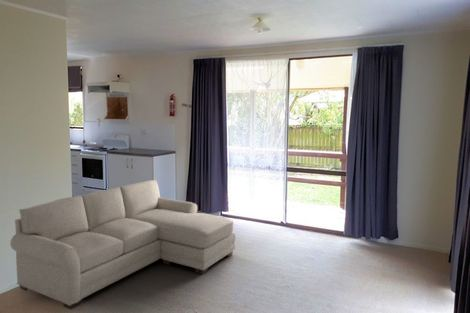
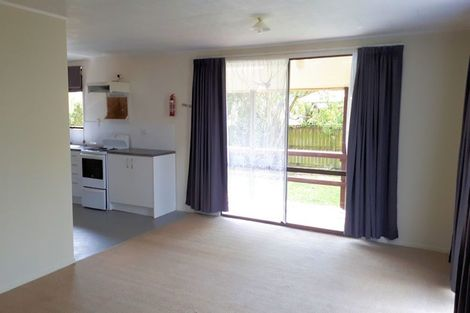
- sofa [9,179,236,310]
